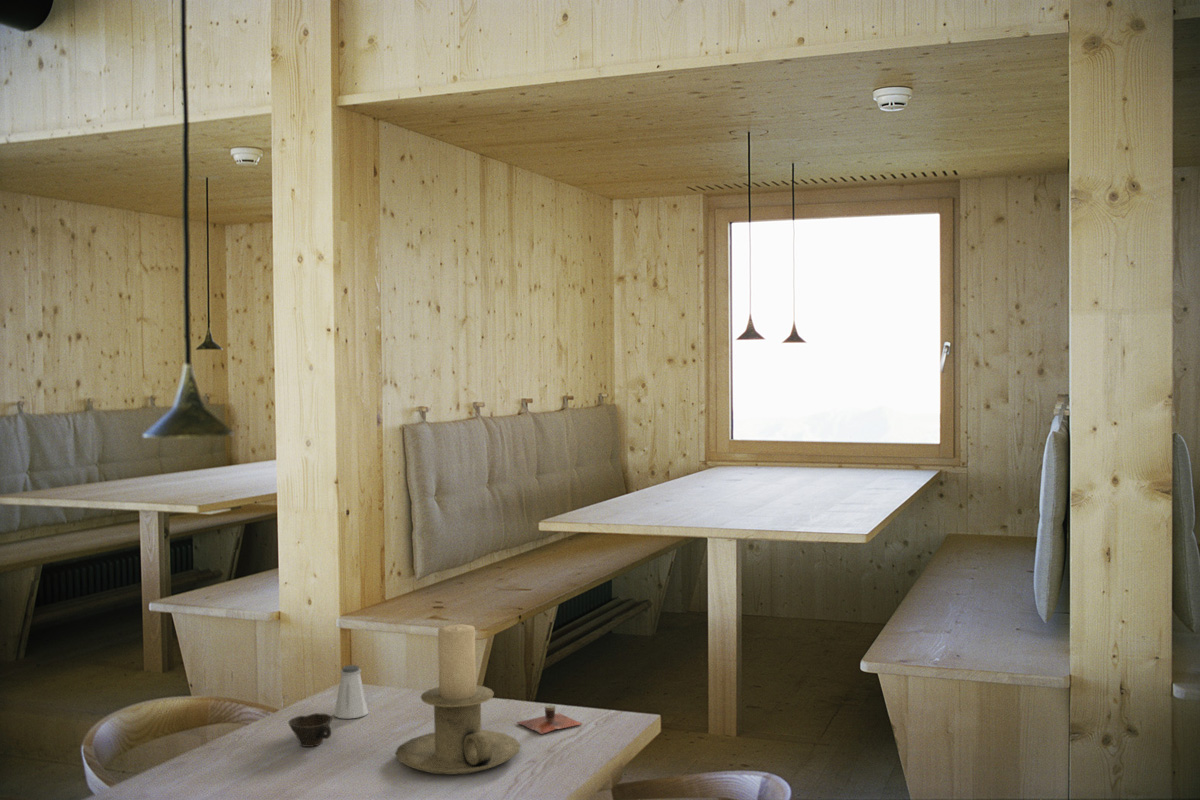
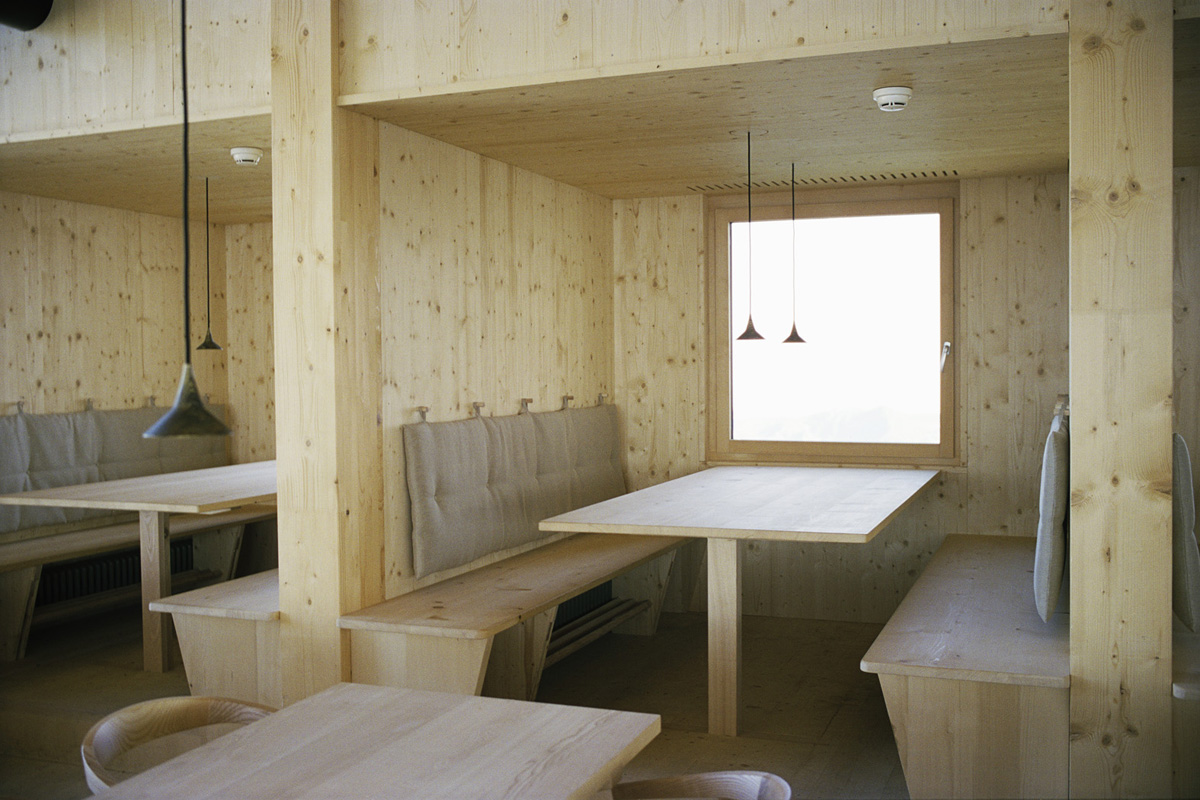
- cup [287,712,333,748]
- candle holder [394,623,522,776]
- saltshaker [333,664,369,720]
- cup [516,703,584,735]
